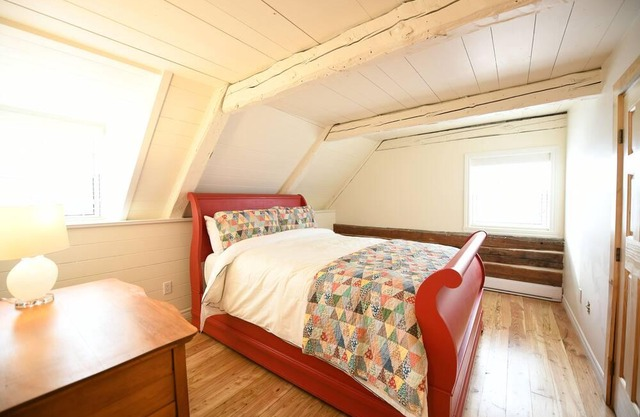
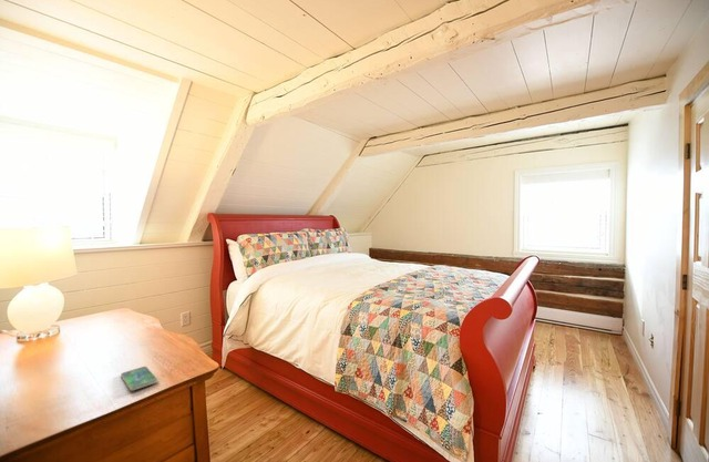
+ smartphone [120,366,158,392]
